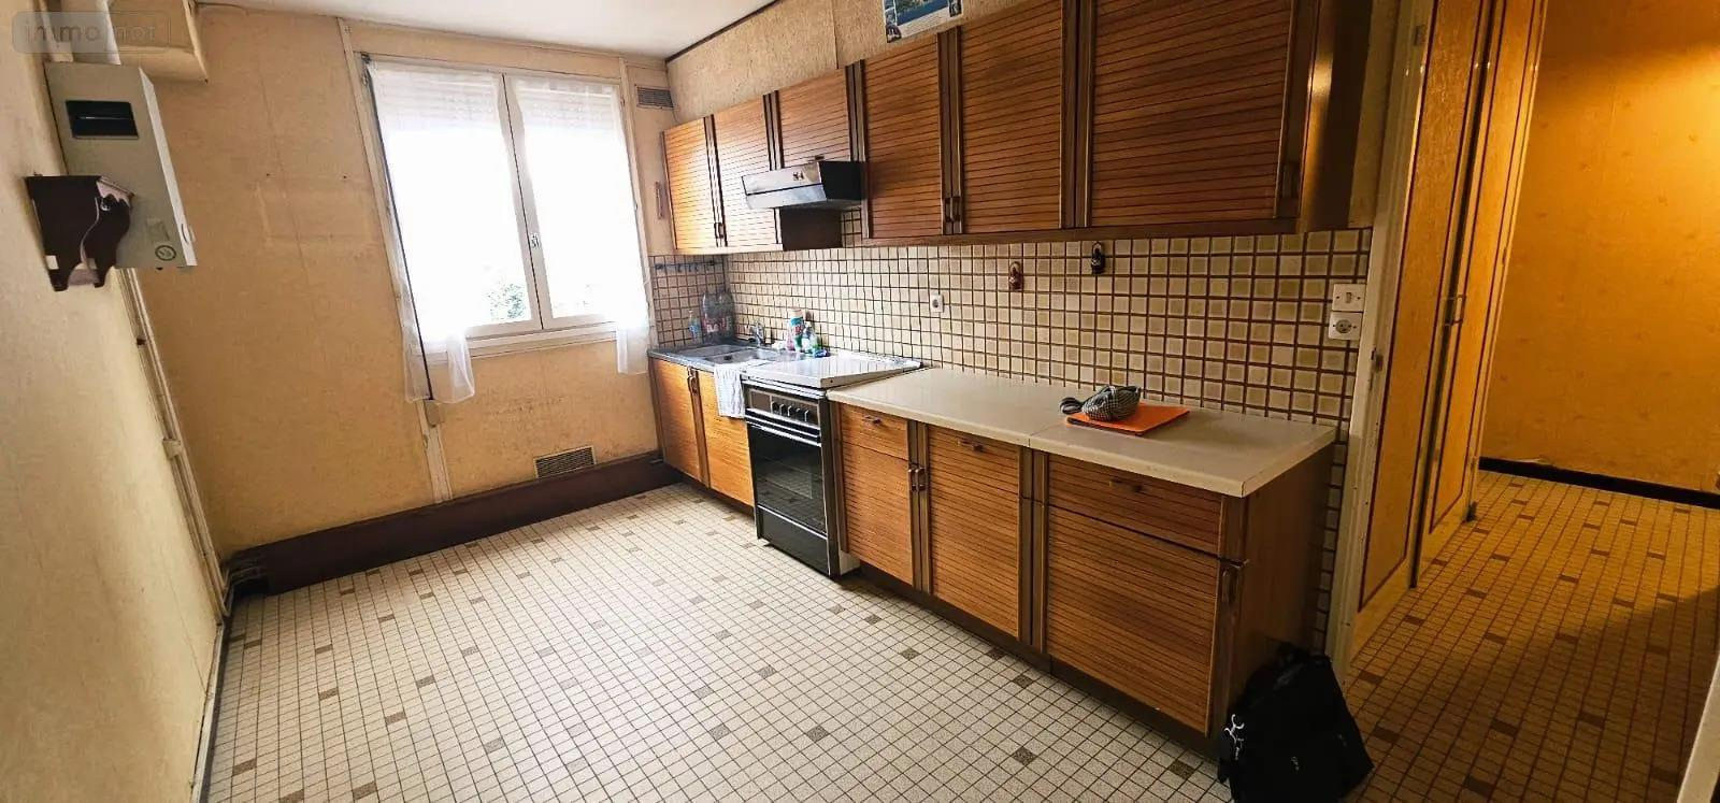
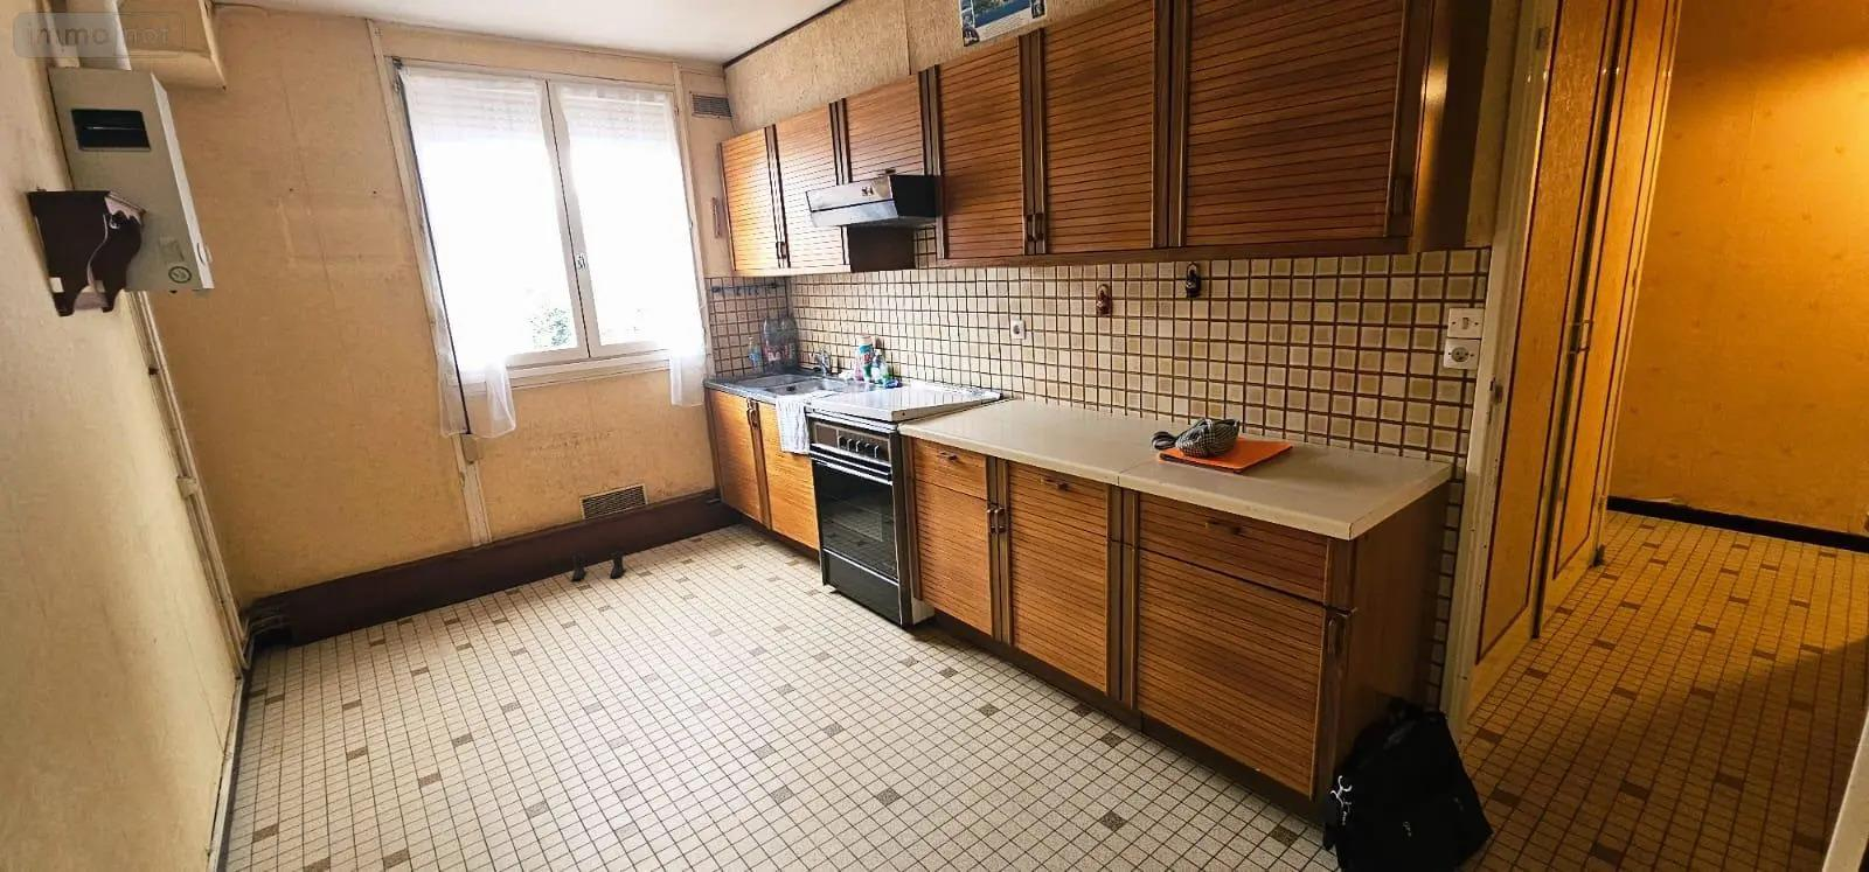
+ boots [570,550,627,583]
